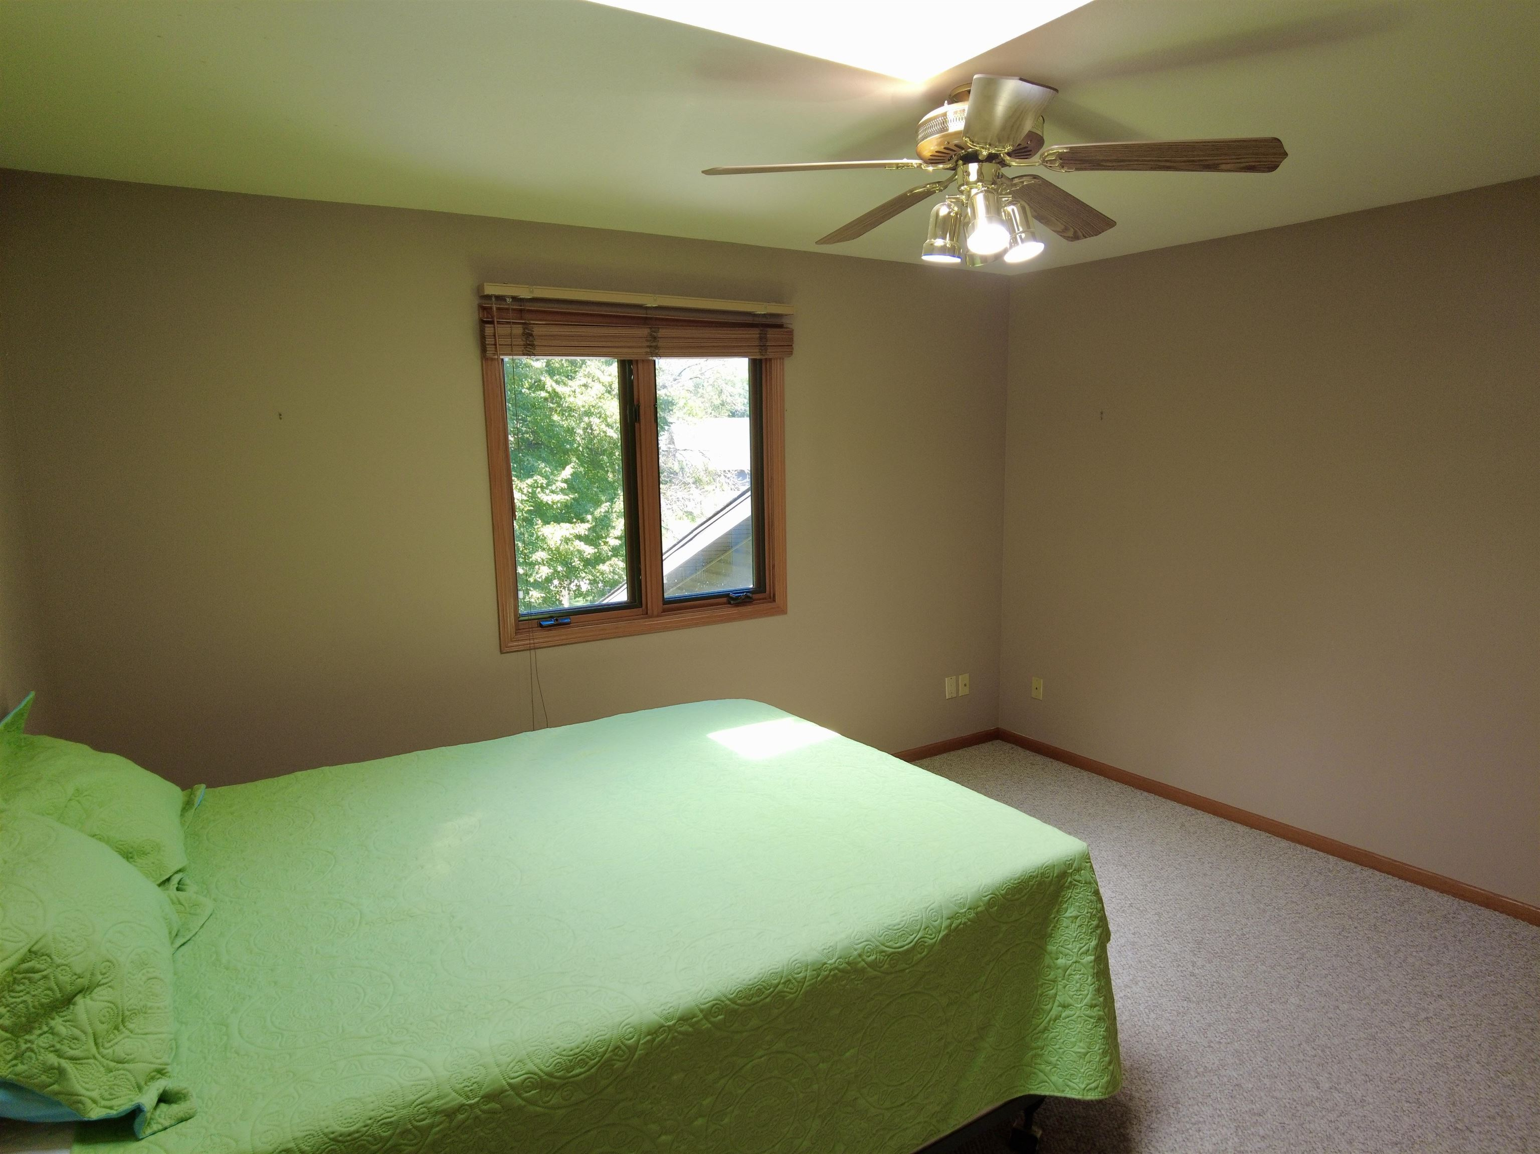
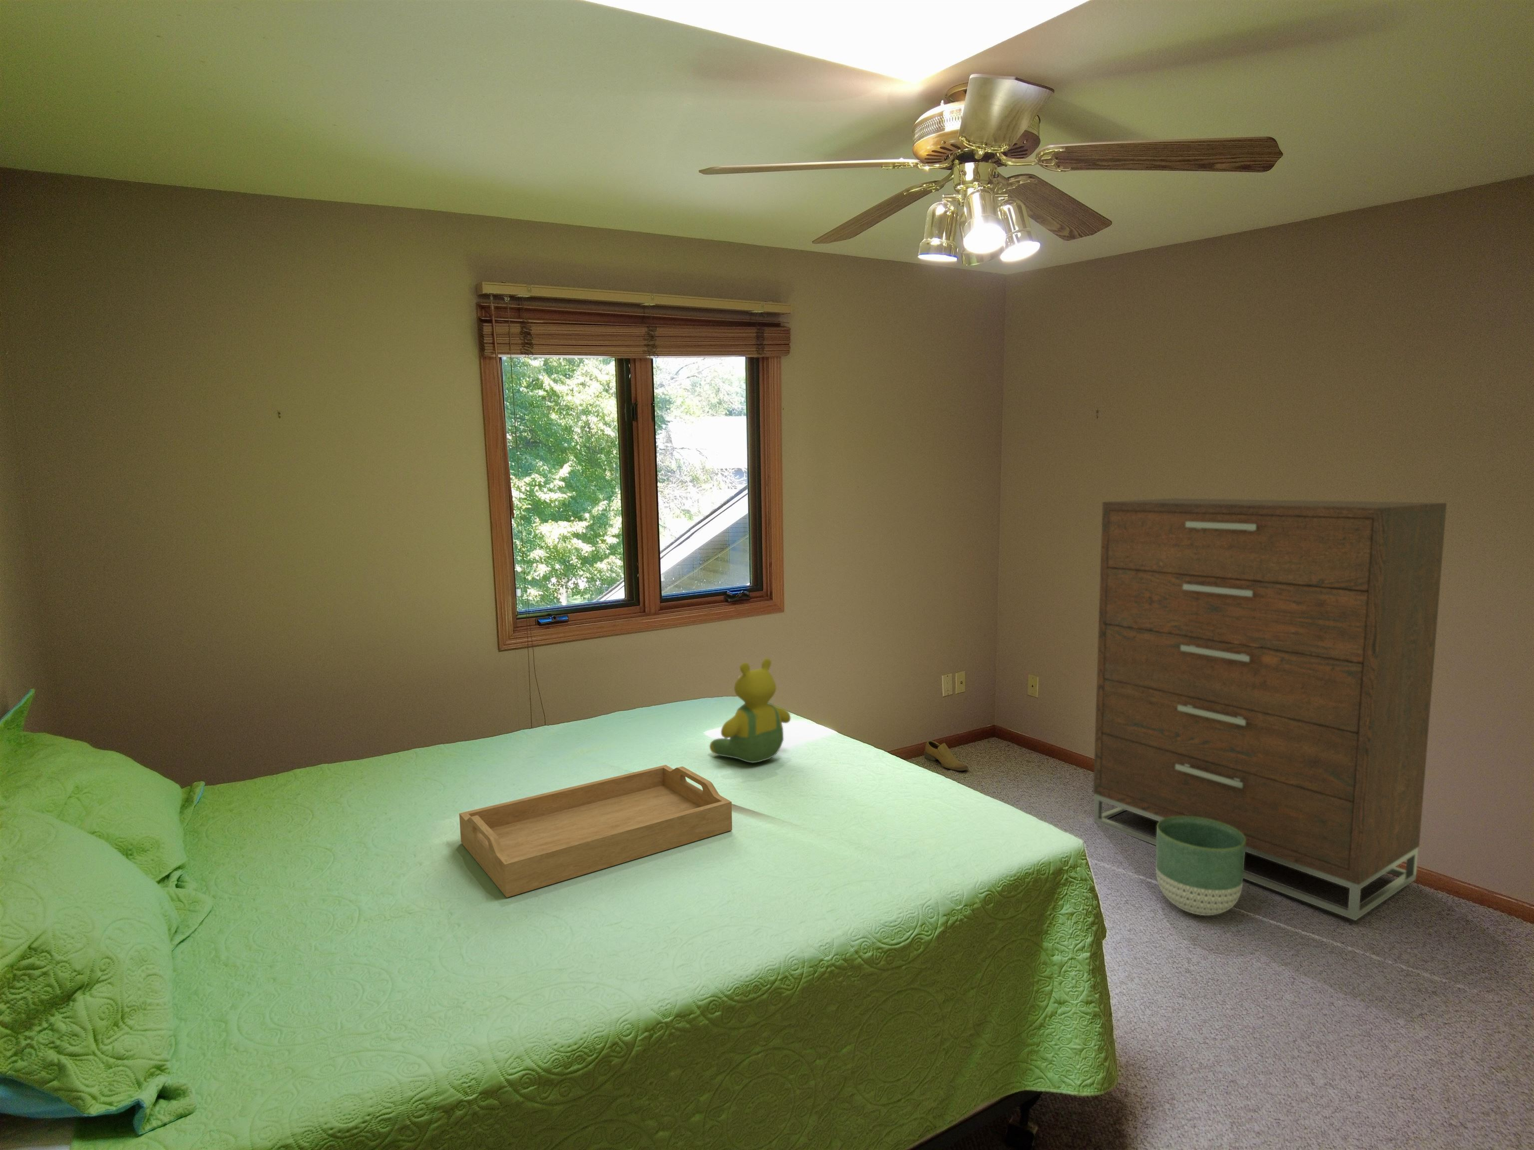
+ planter [1155,817,1245,916]
+ serving tray [459,765,732,898]
+ shoe [924,739,969,771]
+ teddy bear [709,658,791,763]
+ dresser [1093,498,1447,920]
